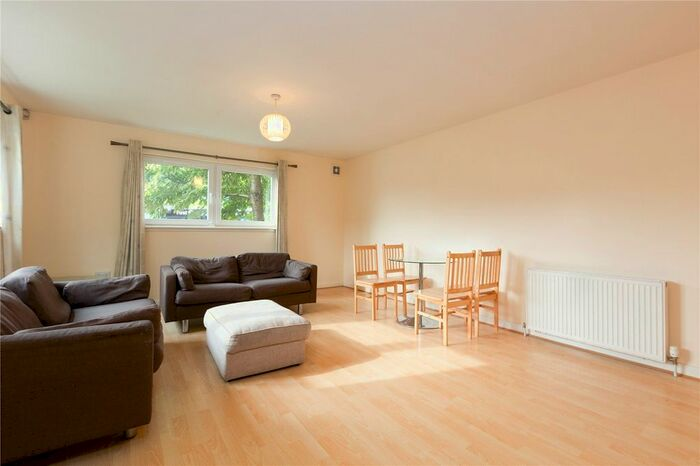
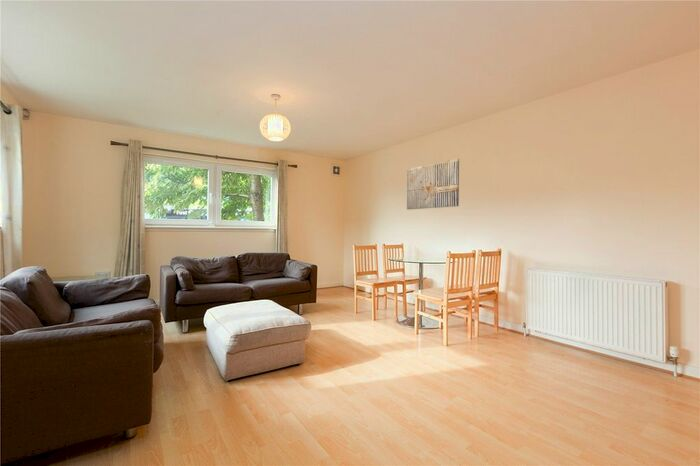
+ wall art [406,158,460,210]
